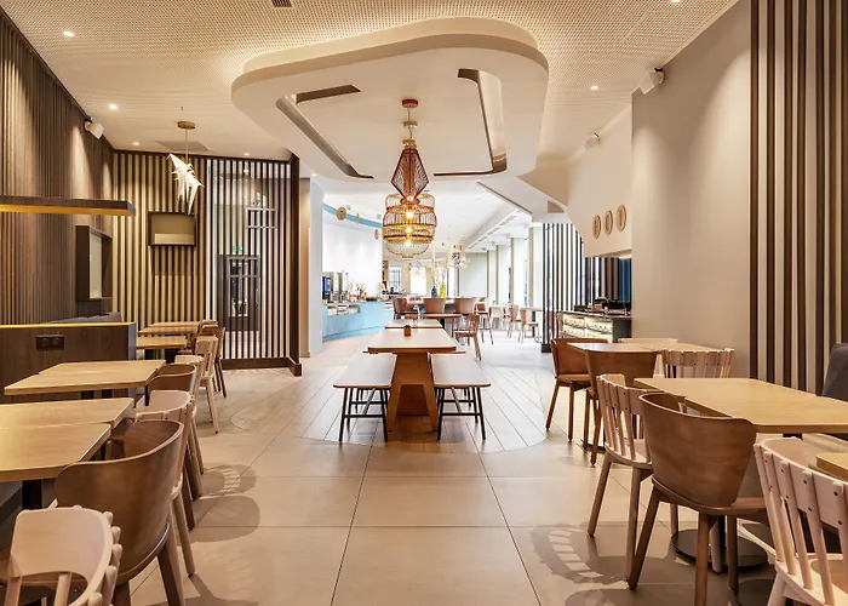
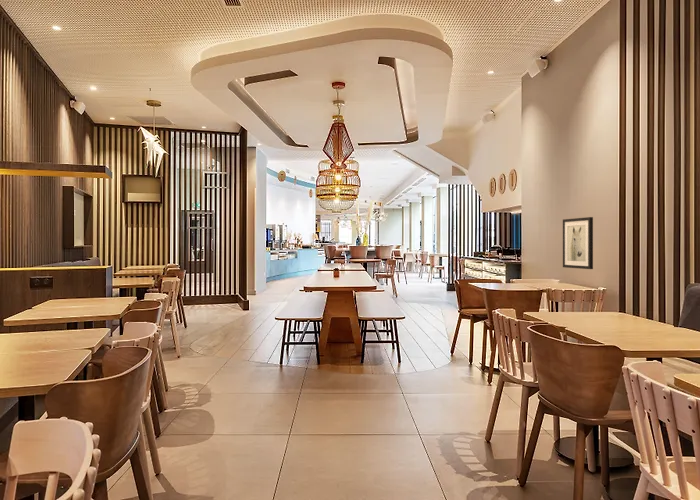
+ wall art [562,216,594,270]
